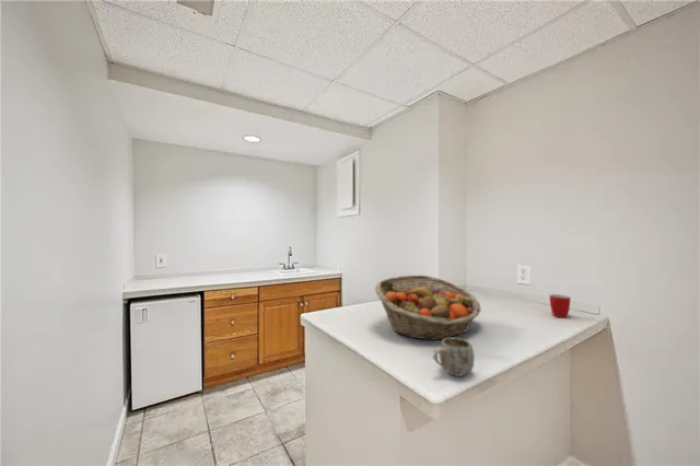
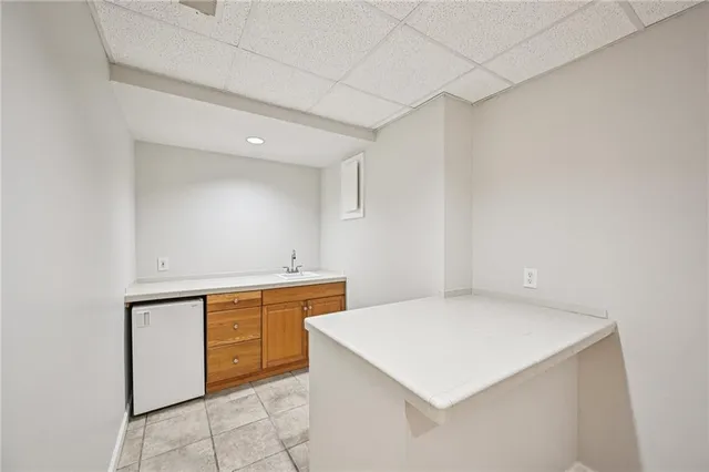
- mug [432,337,476,377]
- fruit basket [374,275,482,340]
- mug [549,293,571,318]
